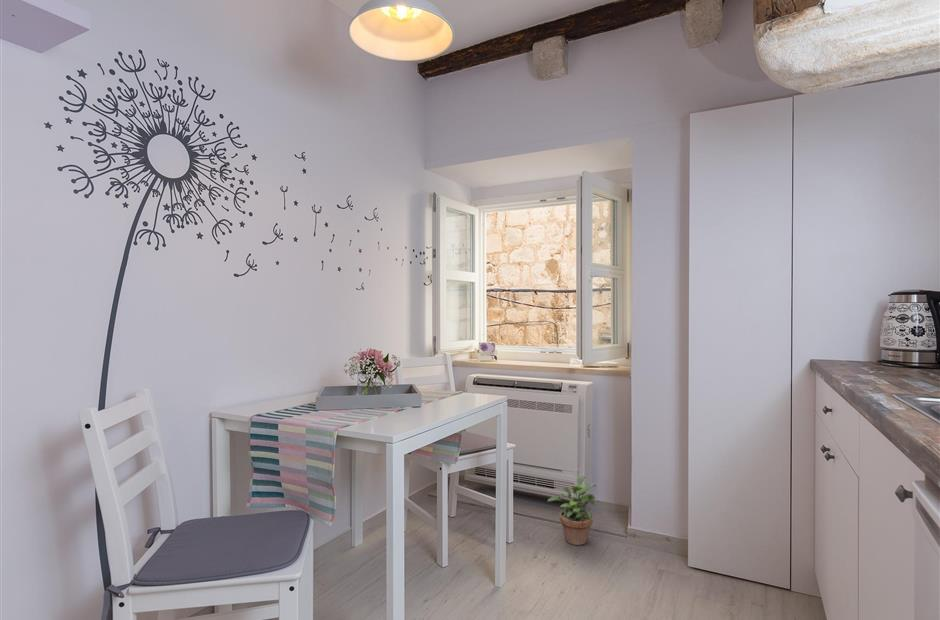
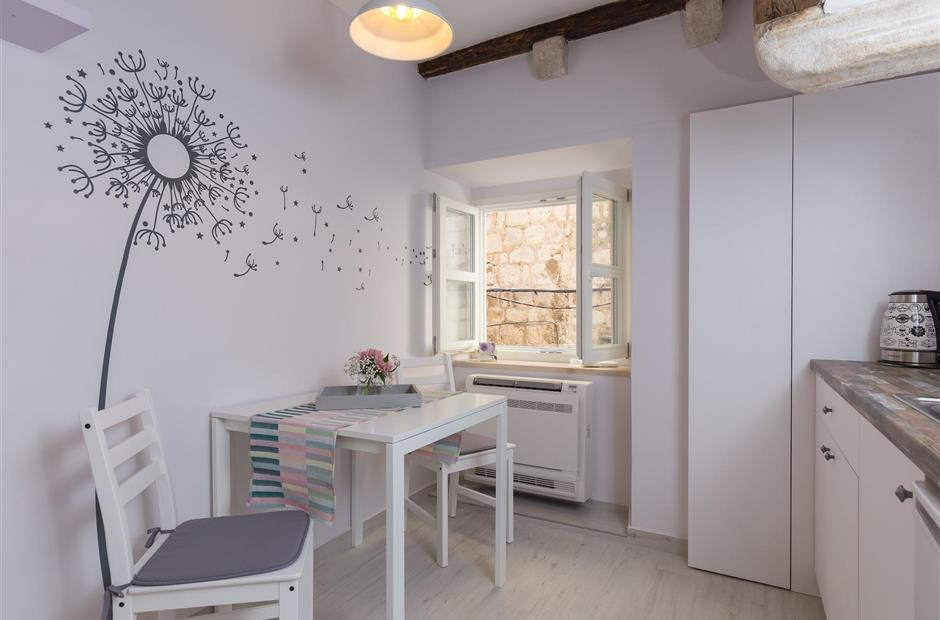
- potted plant [547,475,597,546]
